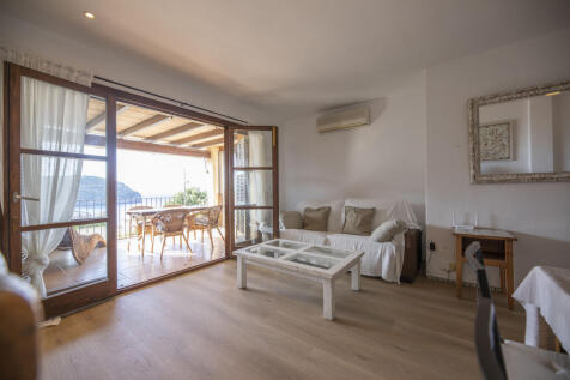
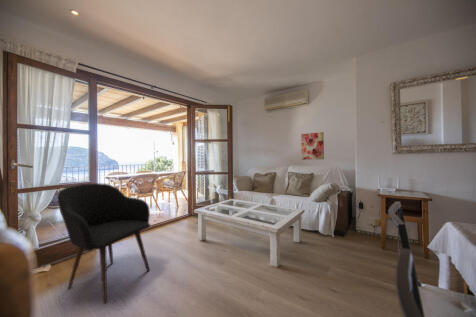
+ wall art [300,131,325,161]
+ armchair [57,182,151,305]
